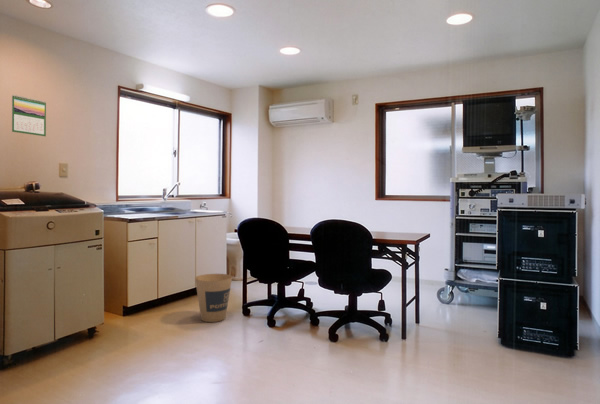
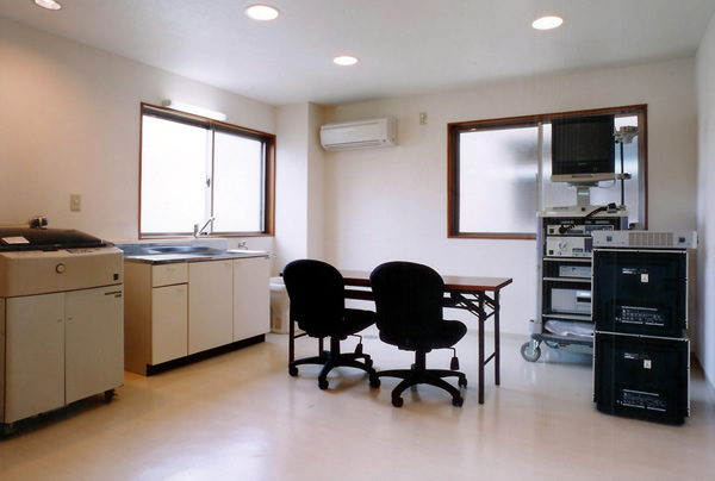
- trash can [194,273,233,323]
- calendar [11,94,47,137]
